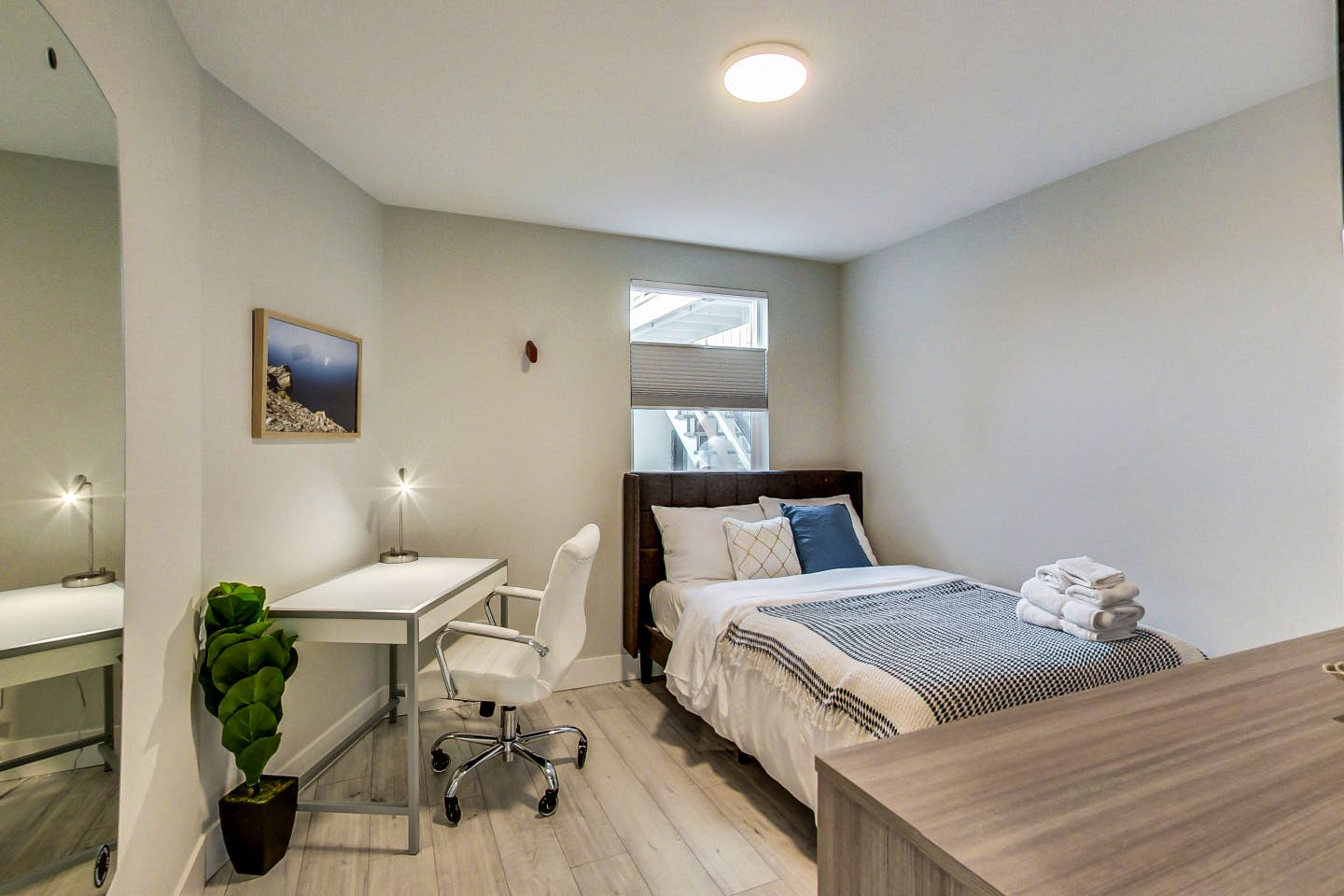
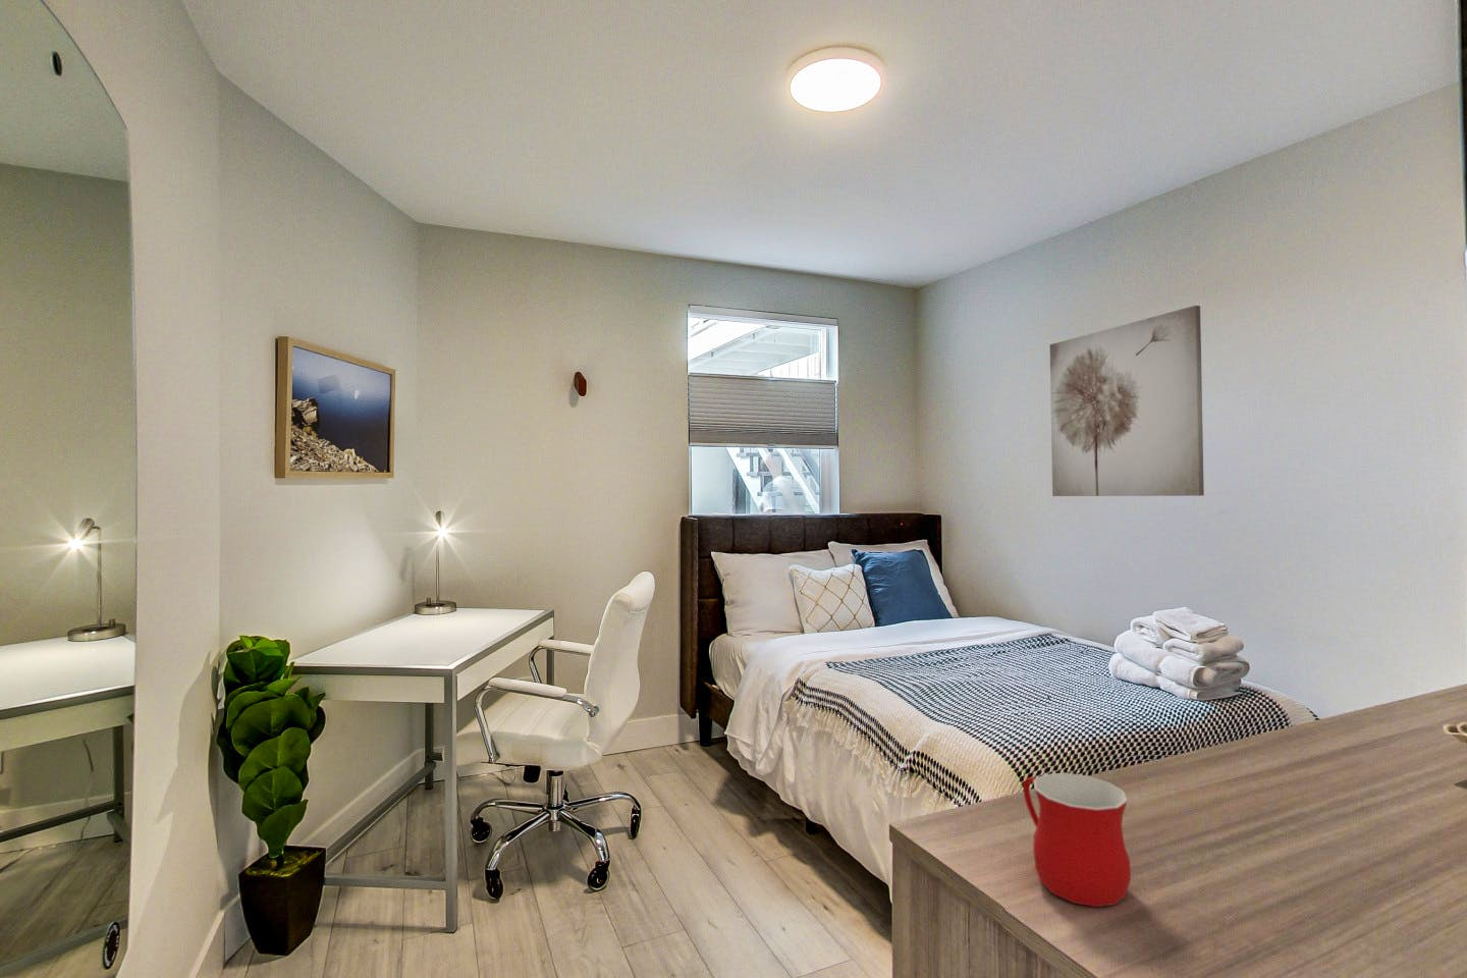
+ mug [1022,772,1132,908]
+ wall art [1049,305,1205,497]
